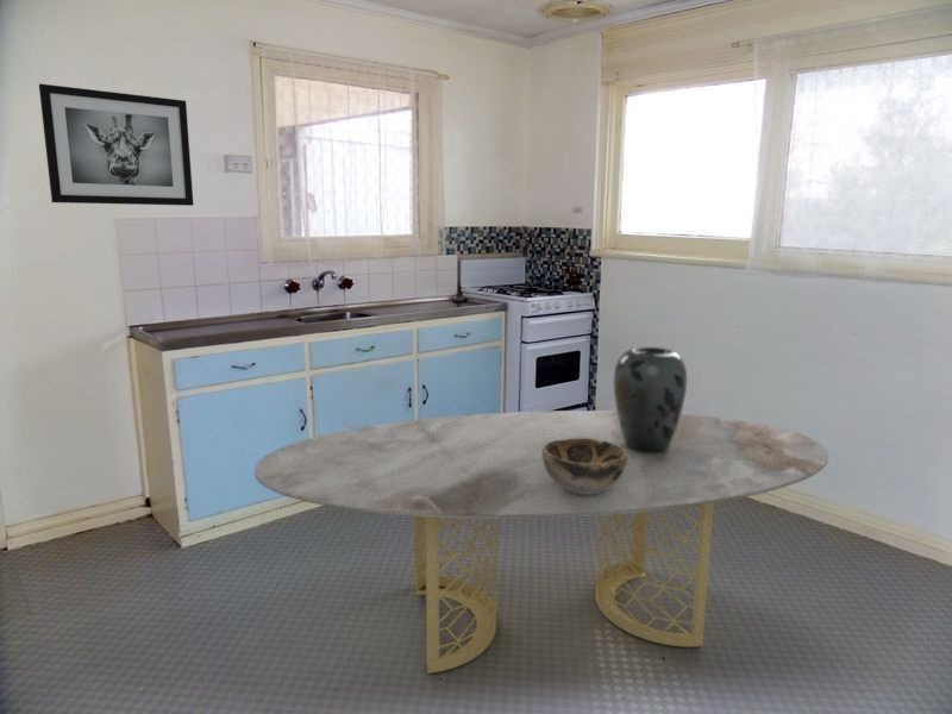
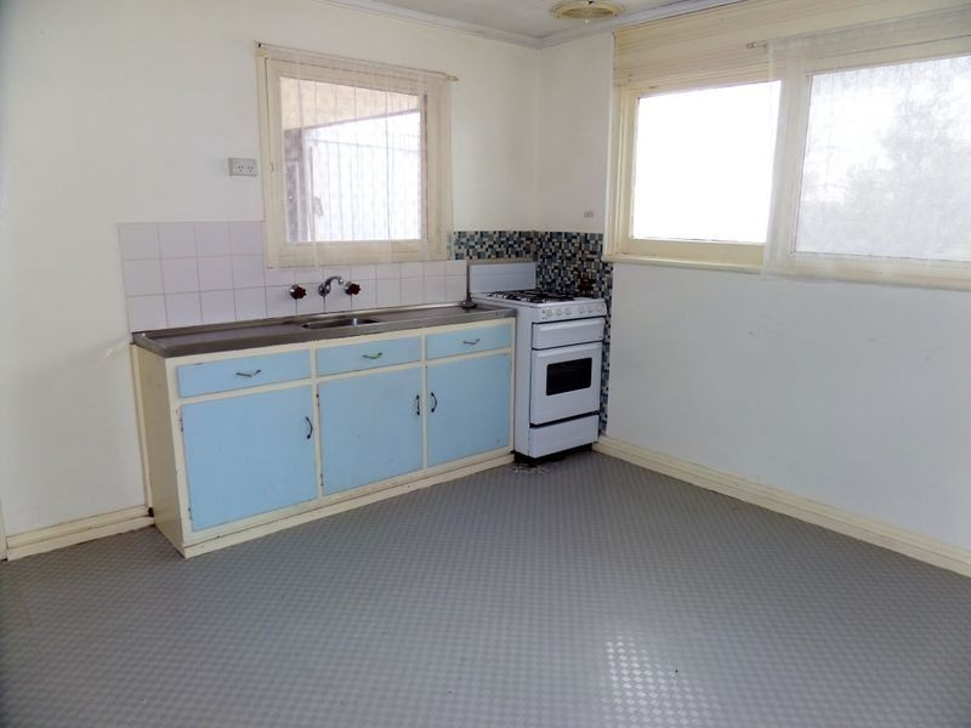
- vase [613,346,688,453]
- dining table [253,409,831,675]
- decorative bowl [543,438,627,494]
- wall art [38,82,195,207]
